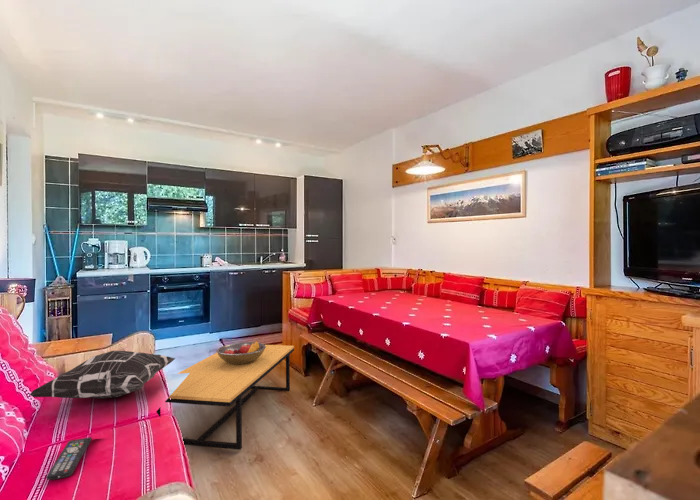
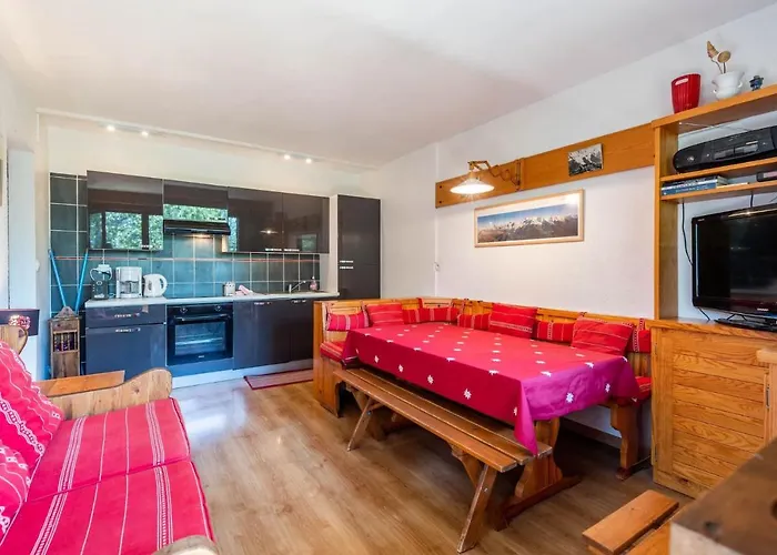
- fruit bowl [215,340,266,364]
- remote control [45,436,93,481]
- decorative pillow [28,350,176,399]
- coffee table [155,344,295,451]
